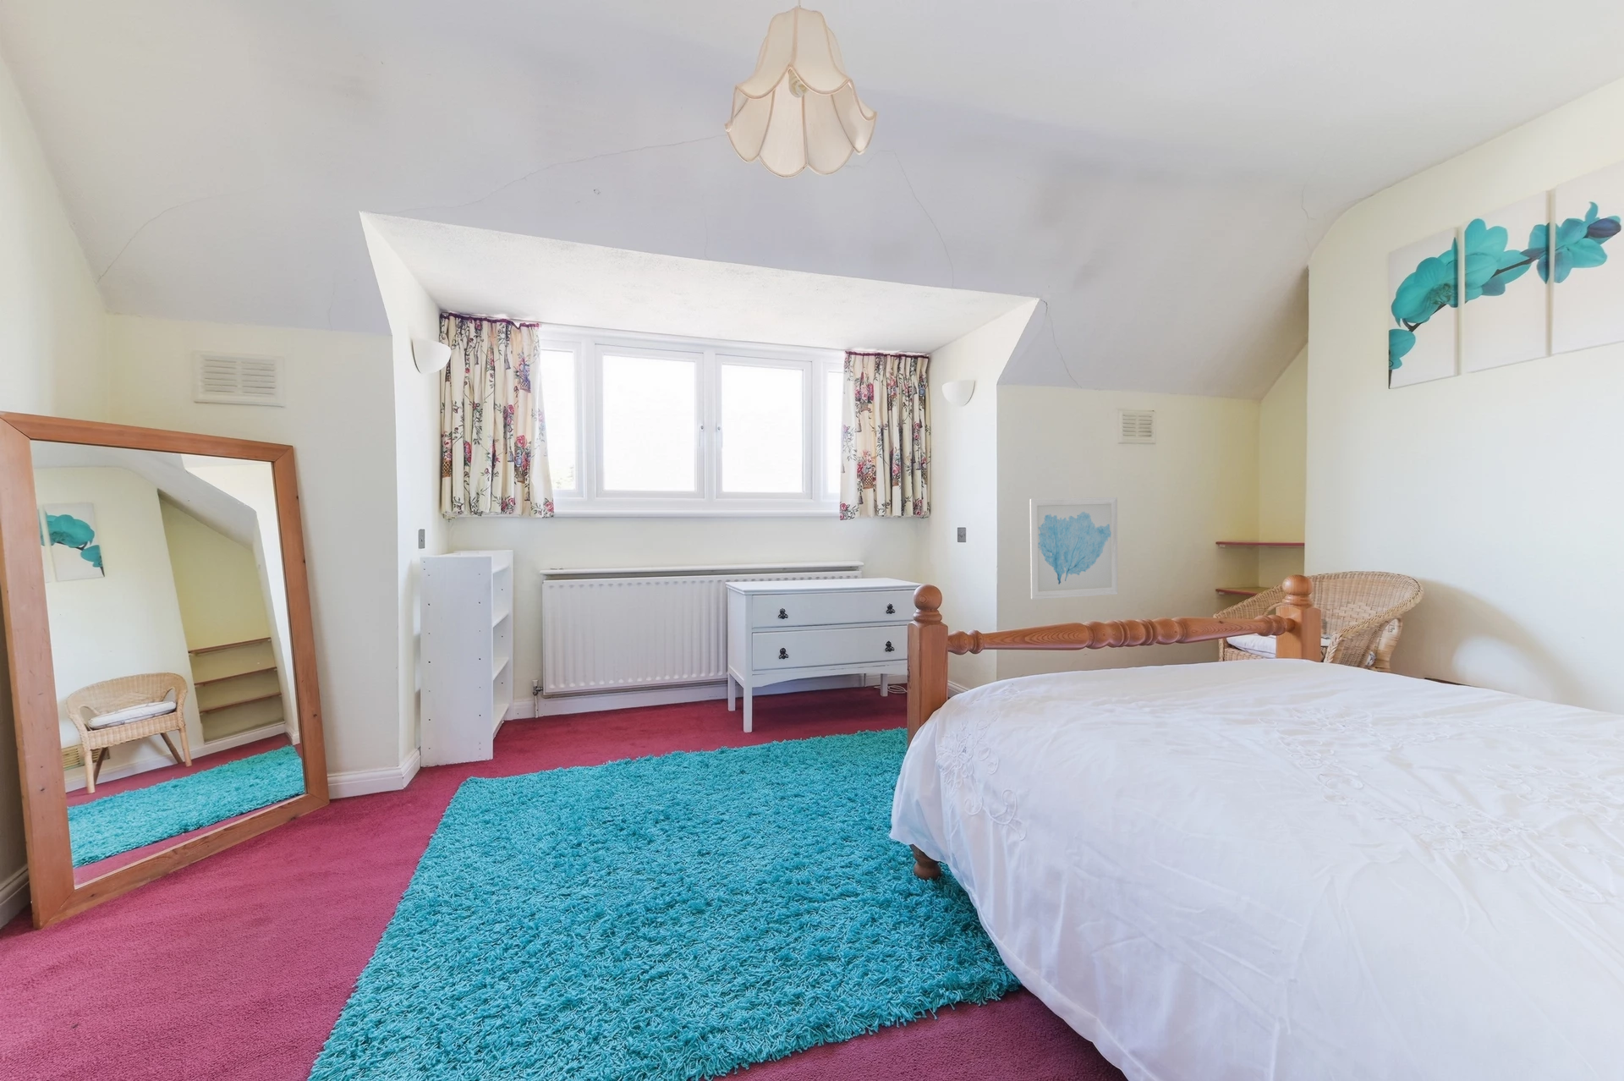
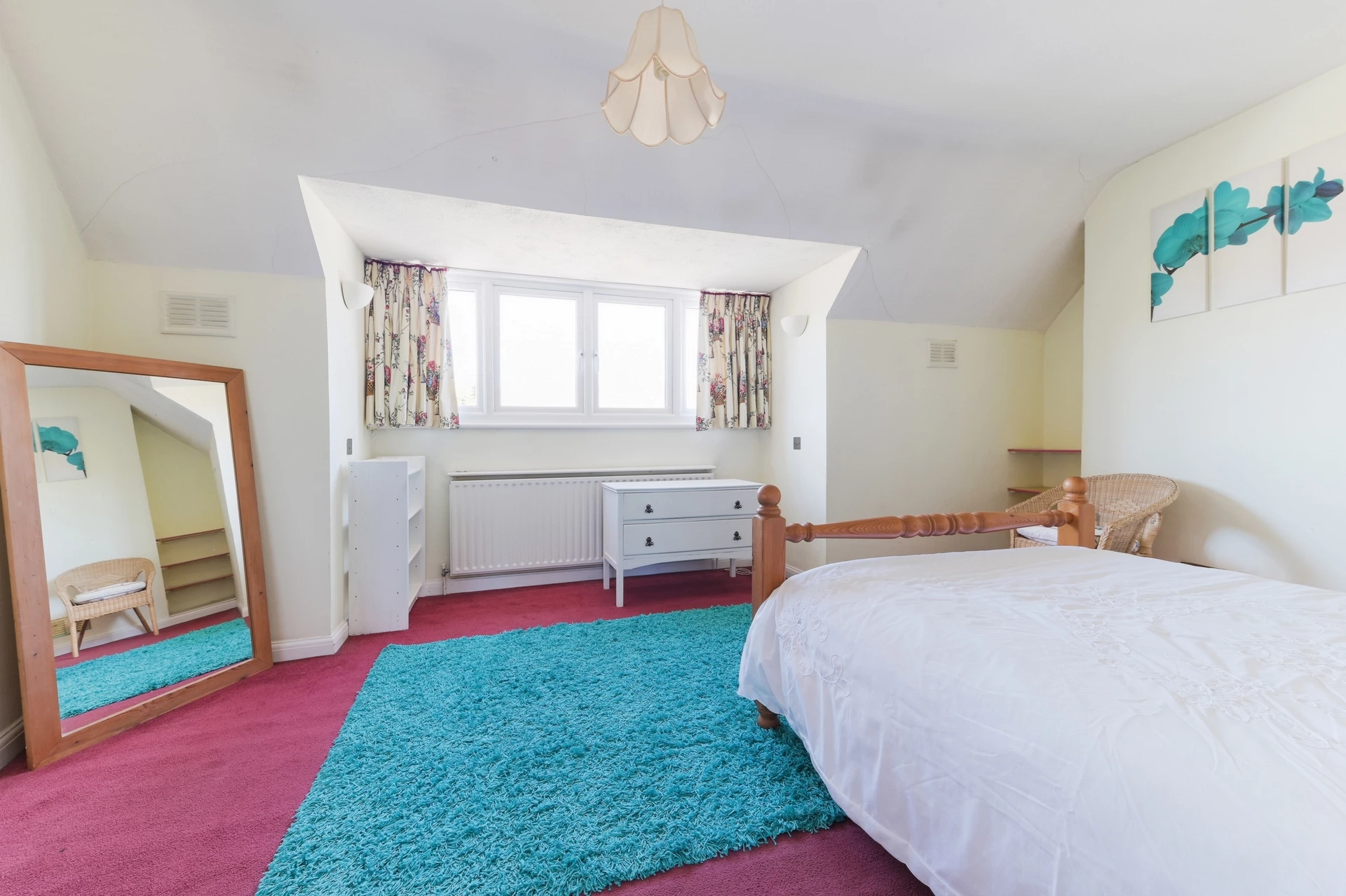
- wall art [1029,497,1118,601]
